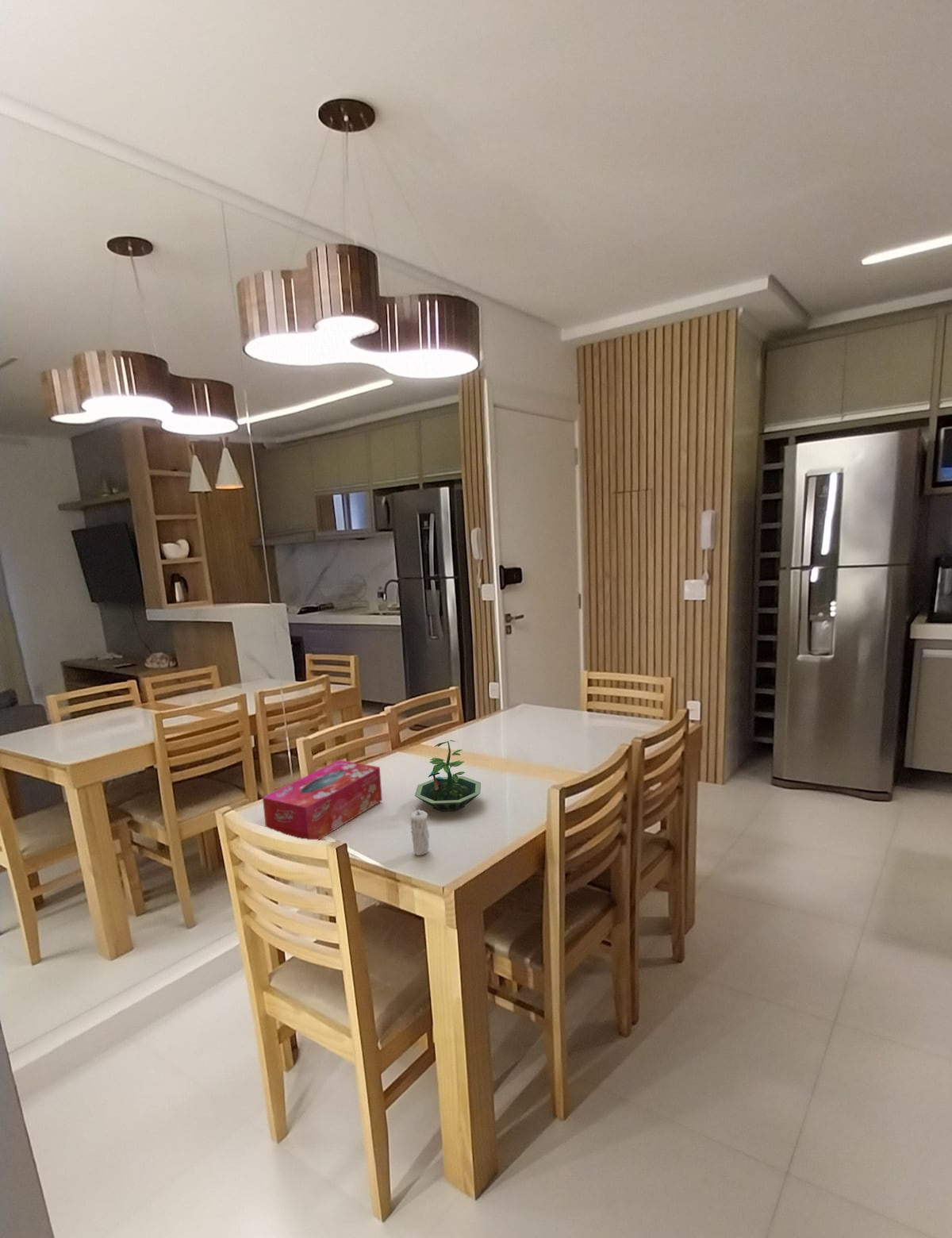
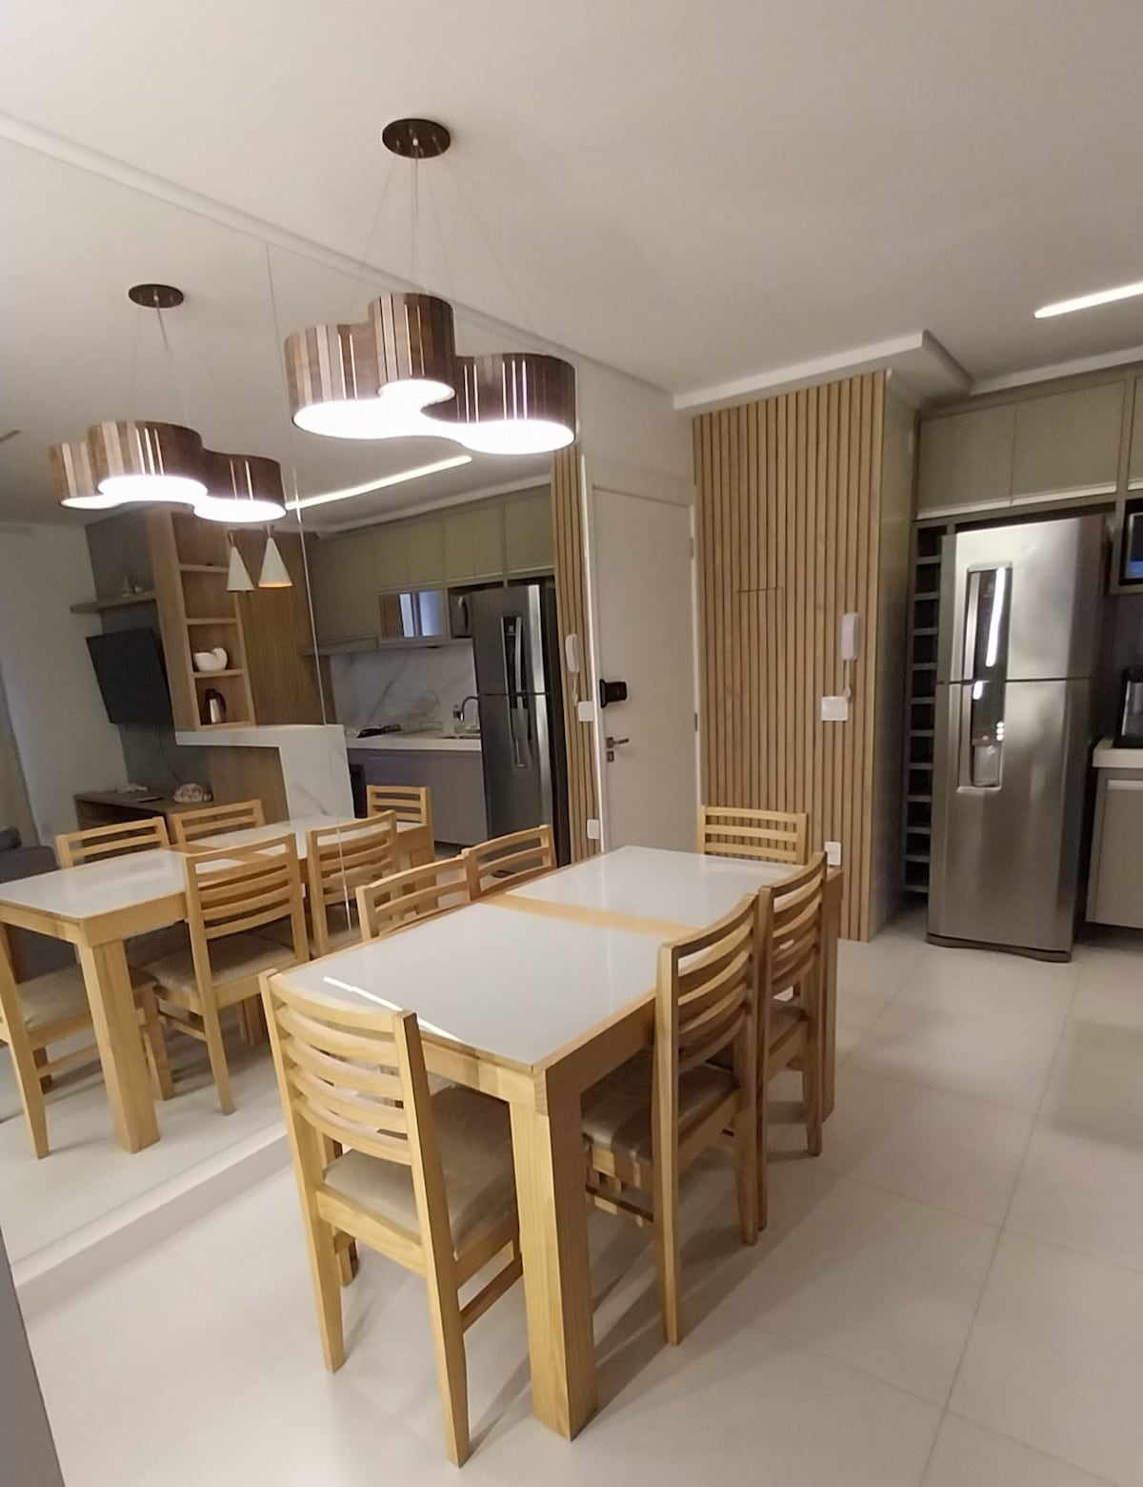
- candle [409,805,430,856]
- terrarium [414,740,482,813]
- tissue box [262,759,383,841]
